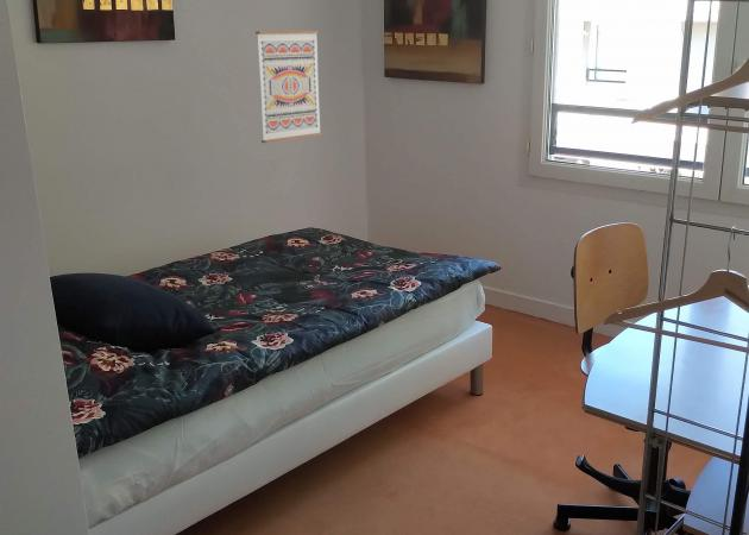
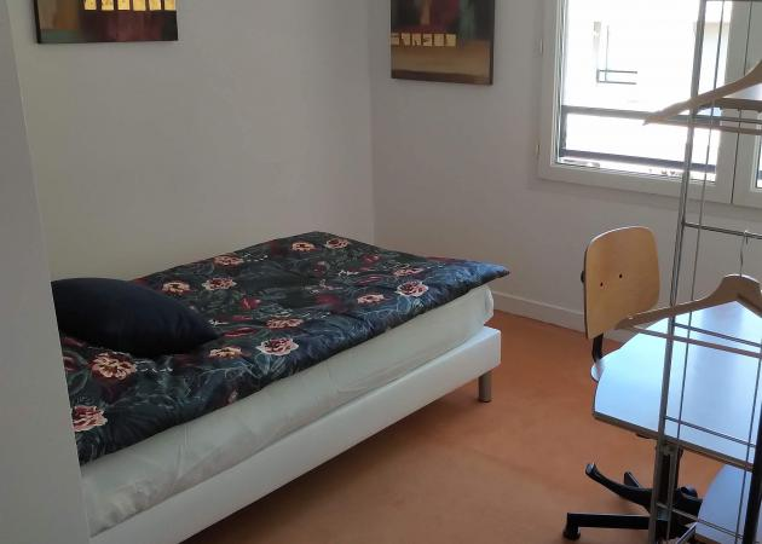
- wall art [254,30,323,144]
